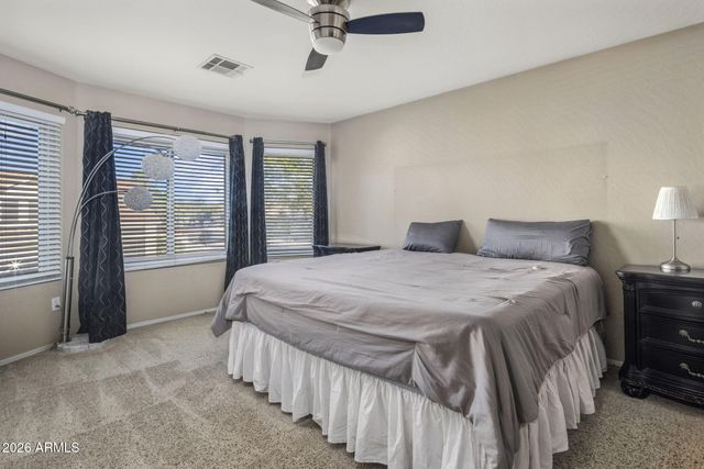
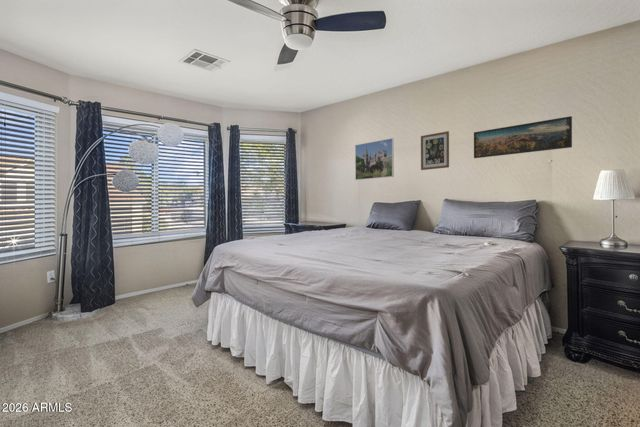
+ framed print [473,115,573,159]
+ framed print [354,137,395,181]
+ wall art [420,130,450,171]
